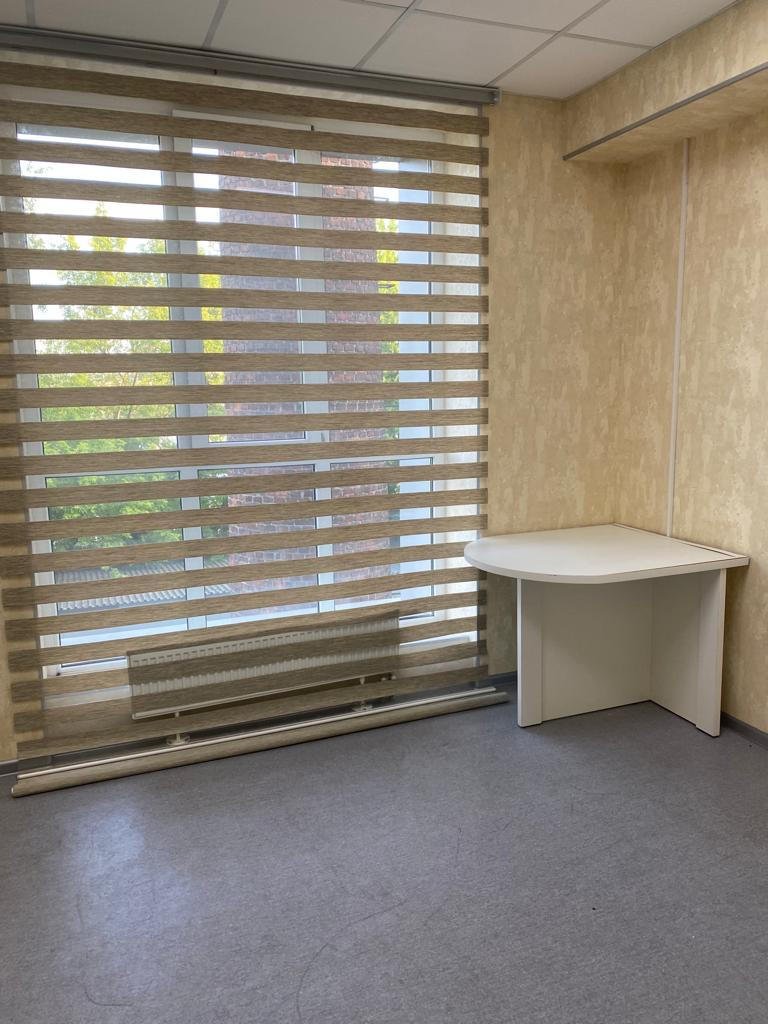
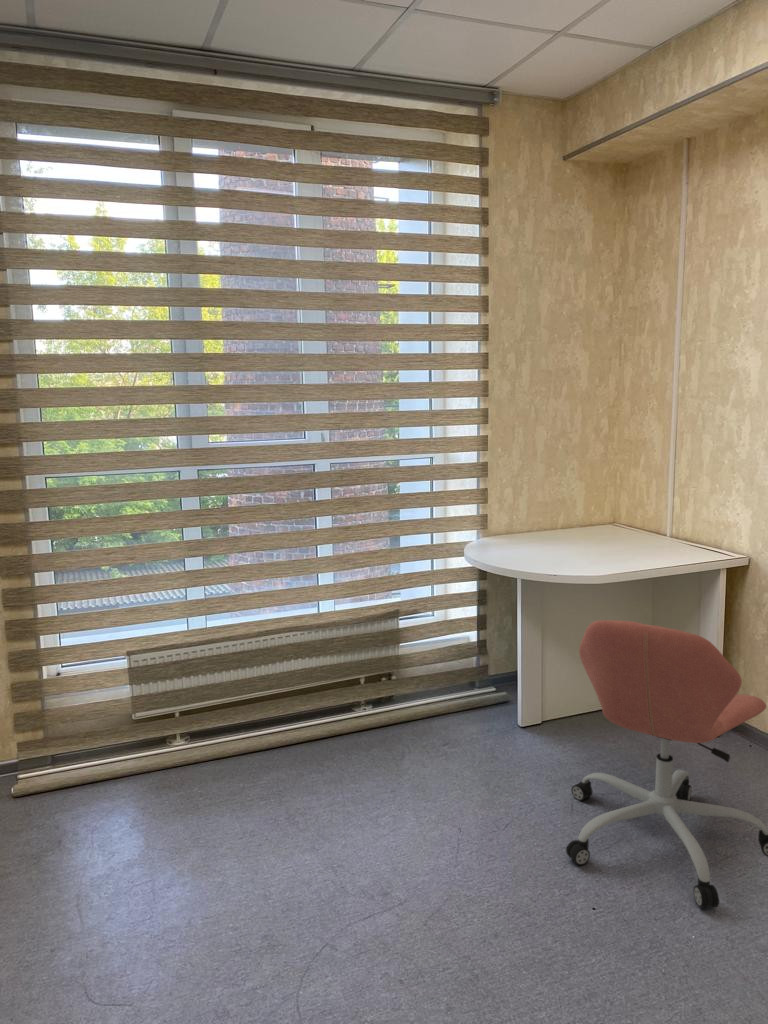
+ office chair [565,619,768,909]
